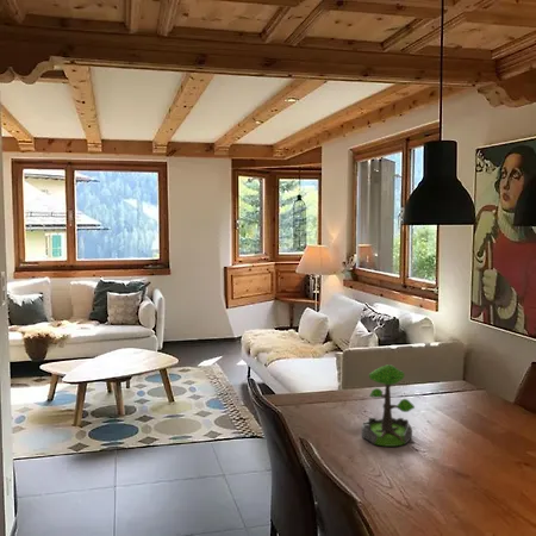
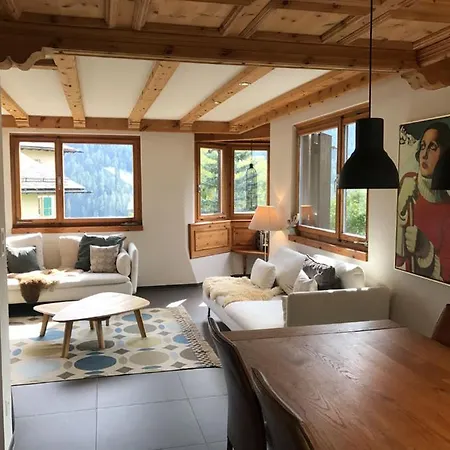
- plant [361,363,416,448]
